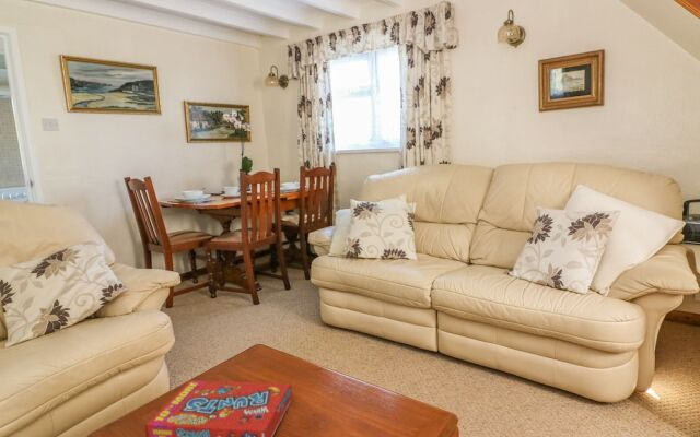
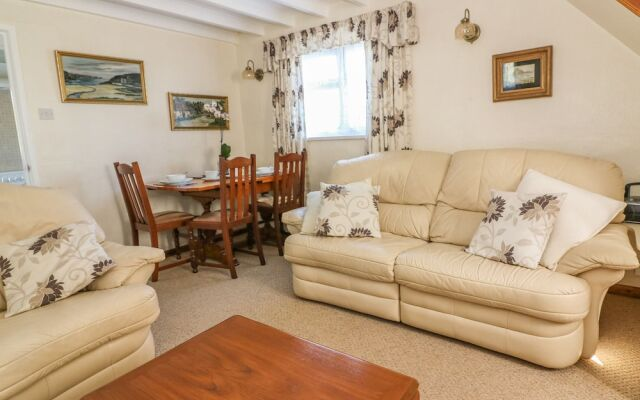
- snack box [144,379,293,437]
